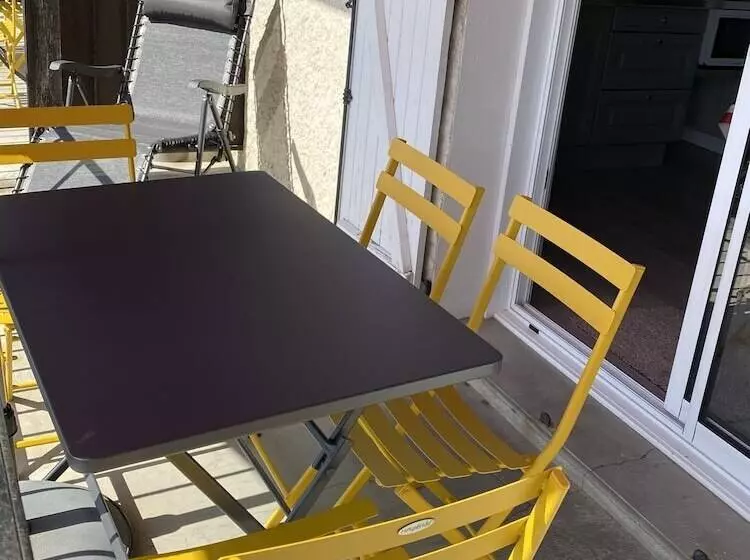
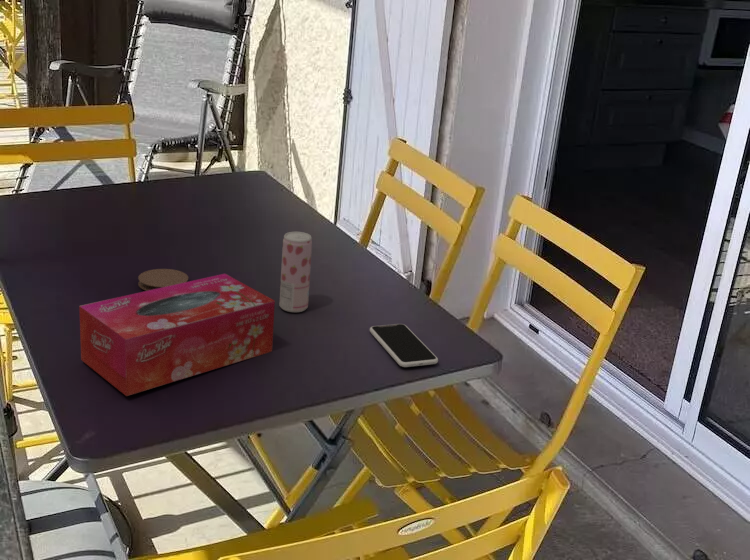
+ beverage can [278,231,313,313]
+ tissue box [78,273,276,397]
+ coaster [137,268,189,291]
+ smartphone [369,323,439,368]
